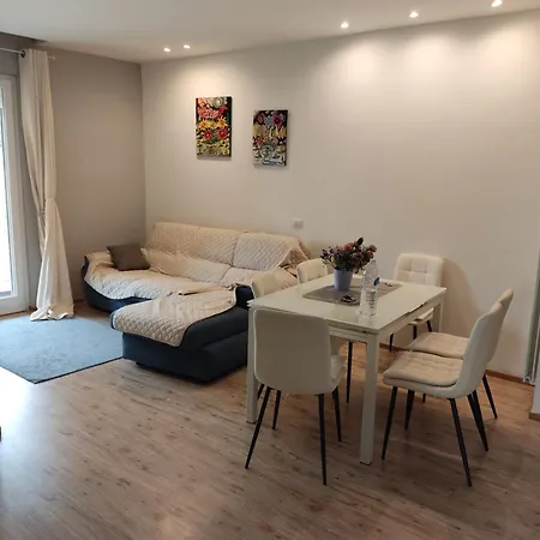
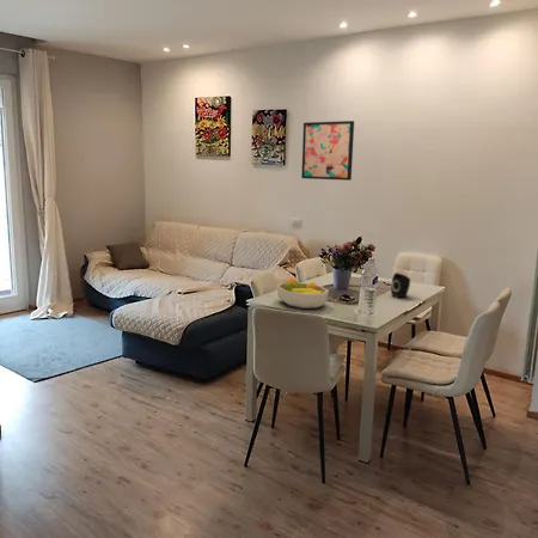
+ fruit bowl [276,276,330,310]
+ wall art [300,120,355,182]
+ speaker [390,271,411,299]
